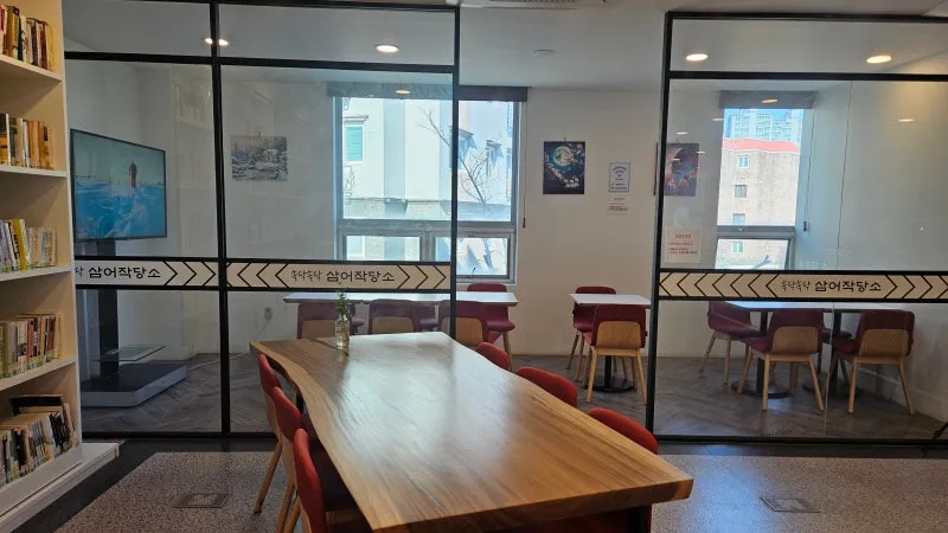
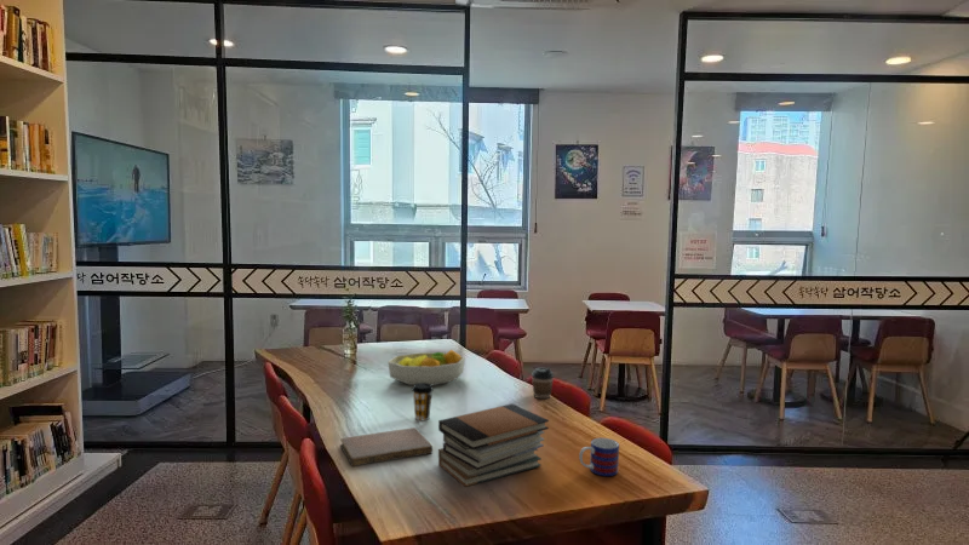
+ mug [578,437,620,477]
+ fruit bowl [386,349,466,386]
+ coffee cup [531,367,555,400]
+ notebook [339,426,434,467]
+ book stack [437,403,550,488]
+ coffee cup [411,383,435,421]
